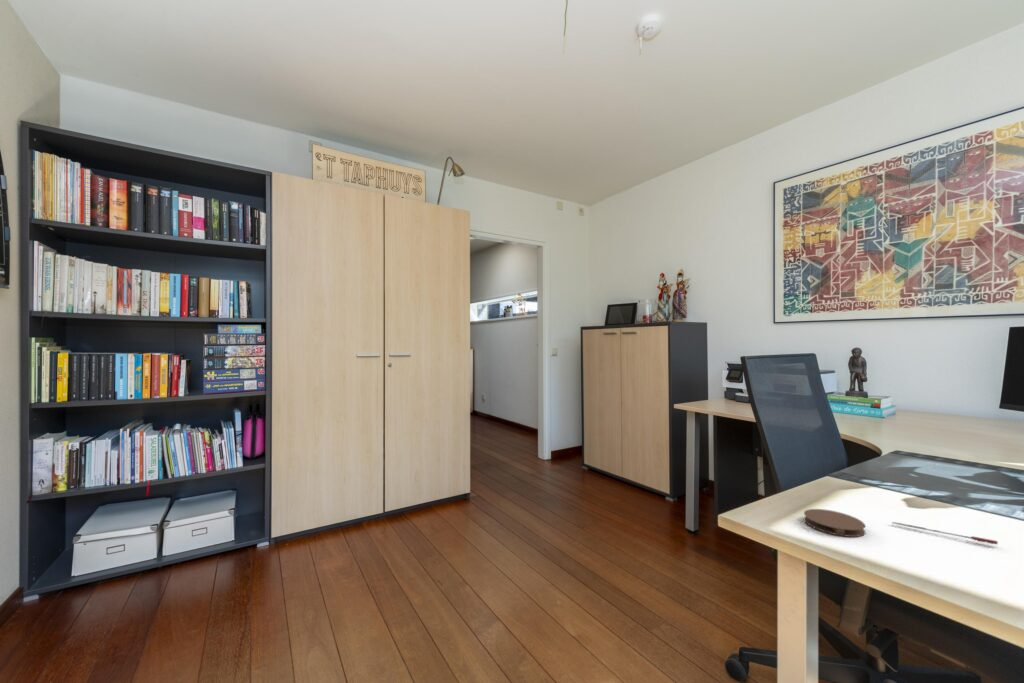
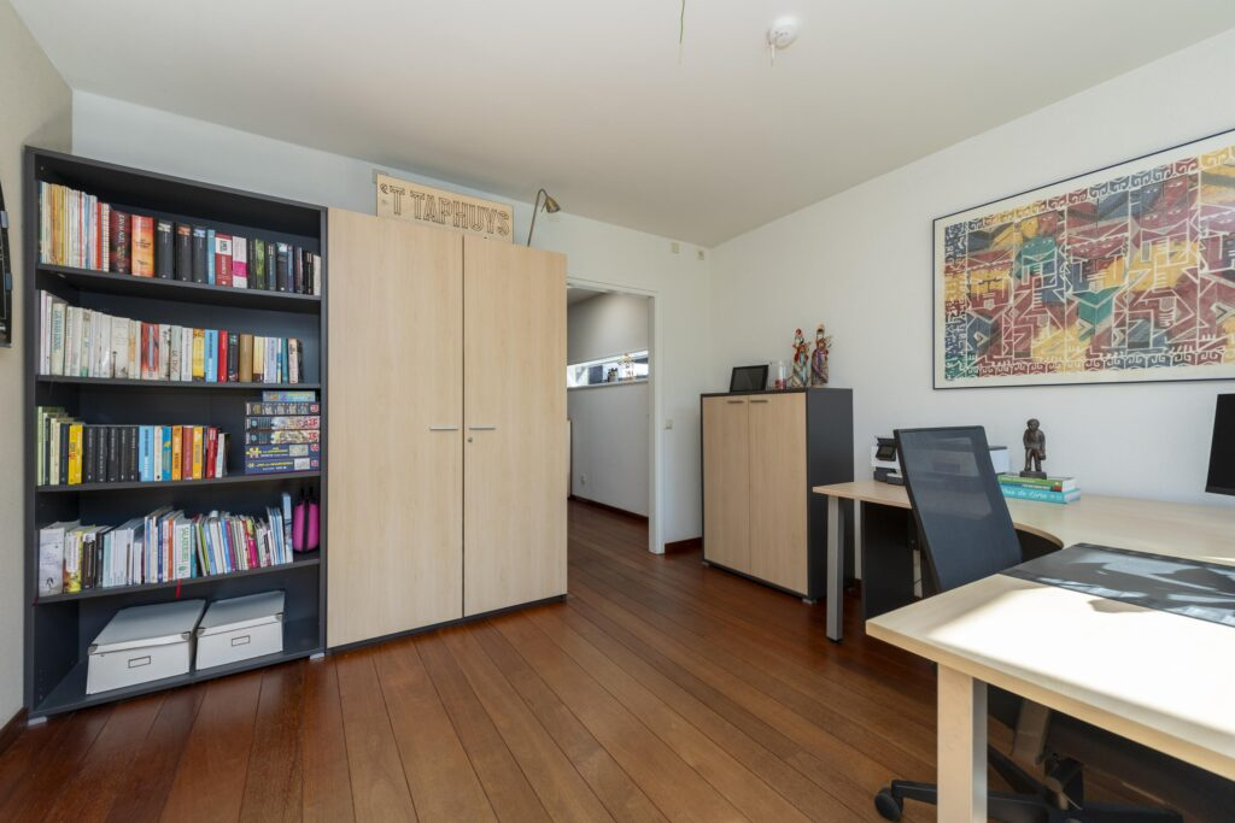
- pen [891,521,999,545]
- coaster [803,508,866,538]
